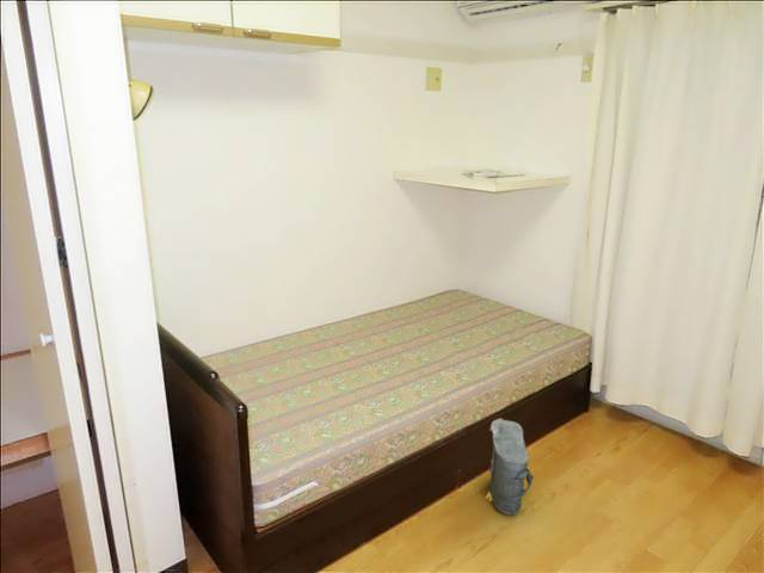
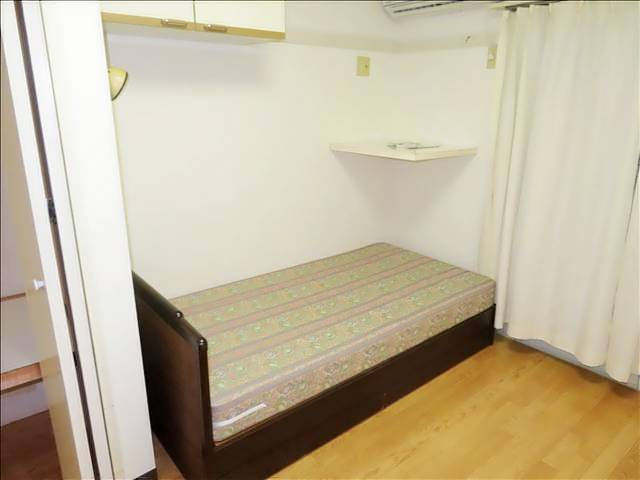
- bag [485,417,535,517]
